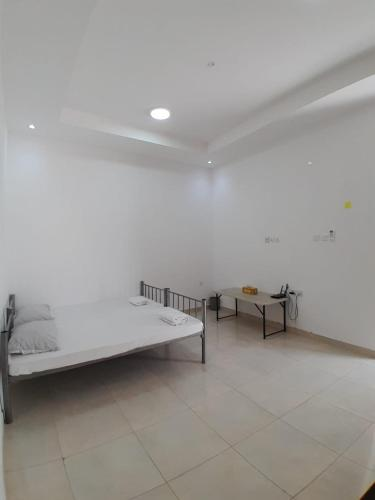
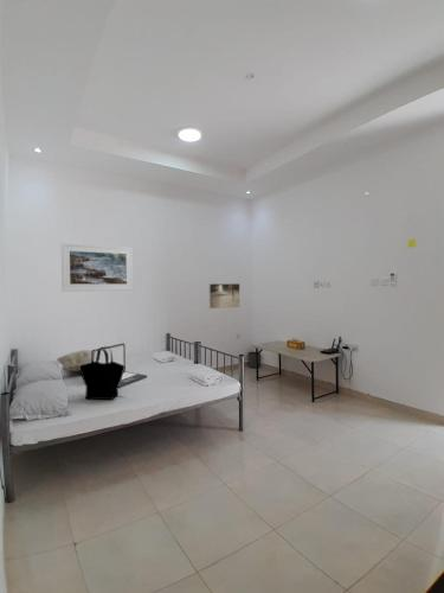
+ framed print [60,242,135,293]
+ decorative pillow [56,349,92,372]
+ tote bag [79,345,124,401]
+ laptop [90,343,148,389]
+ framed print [207,282,242,310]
